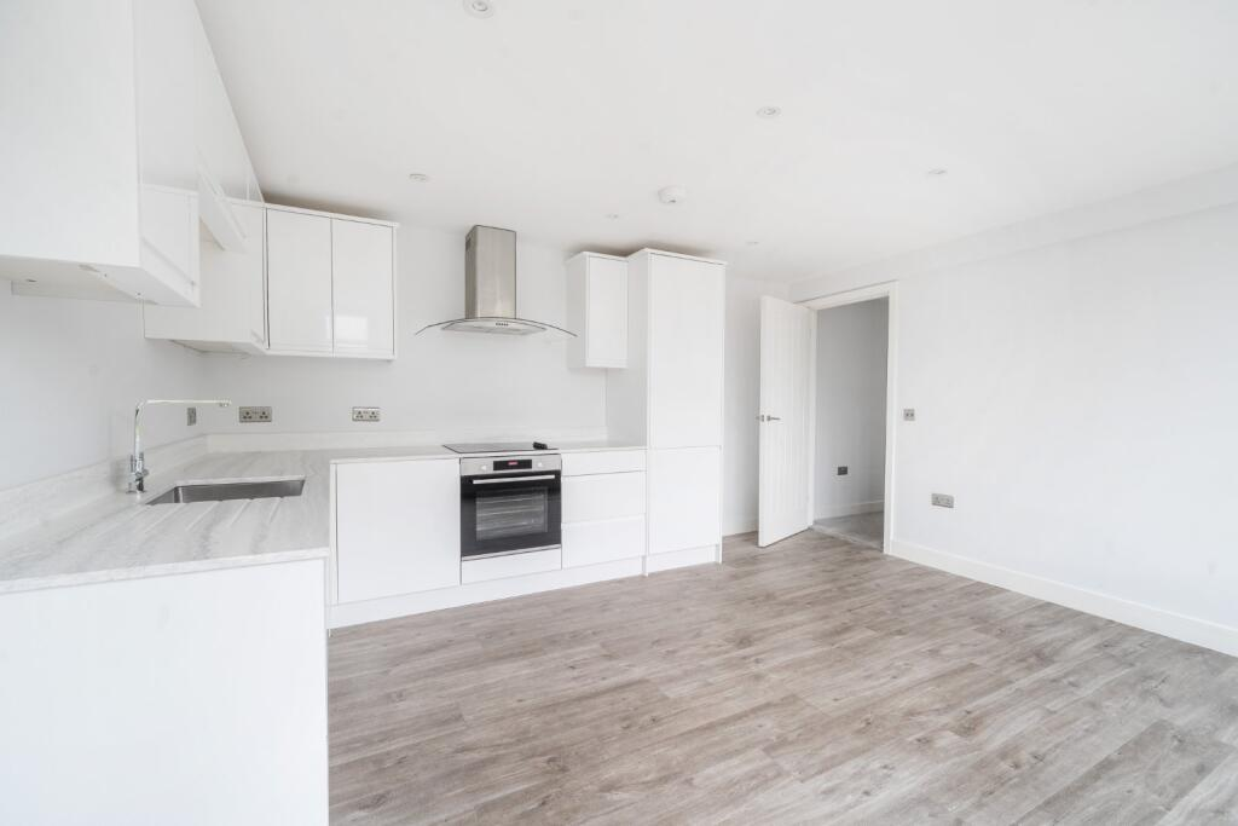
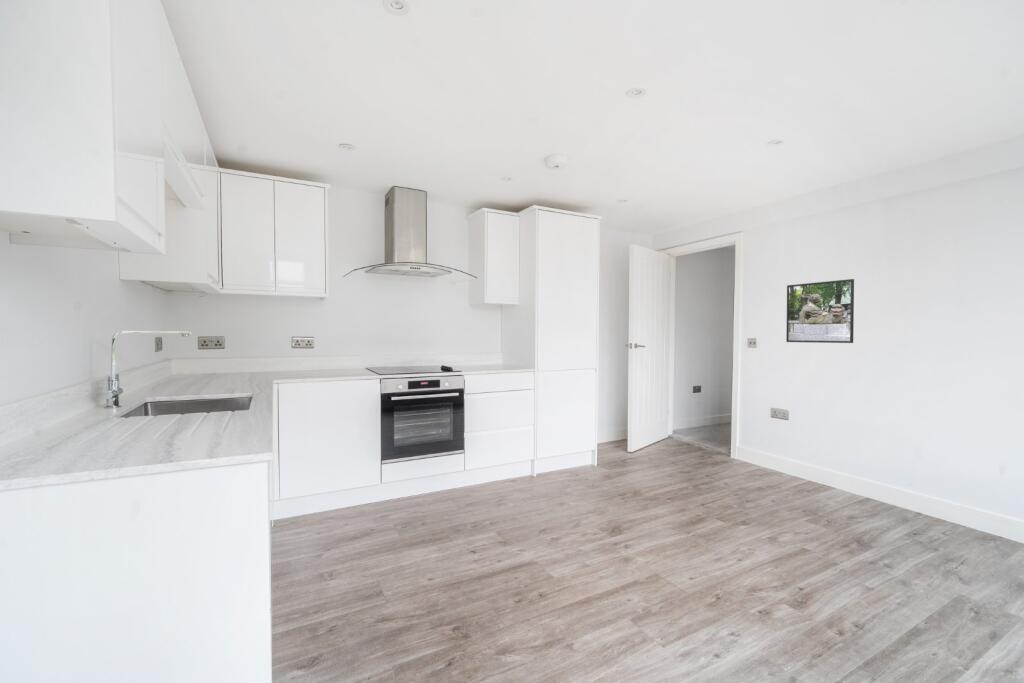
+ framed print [785,278,855,344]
